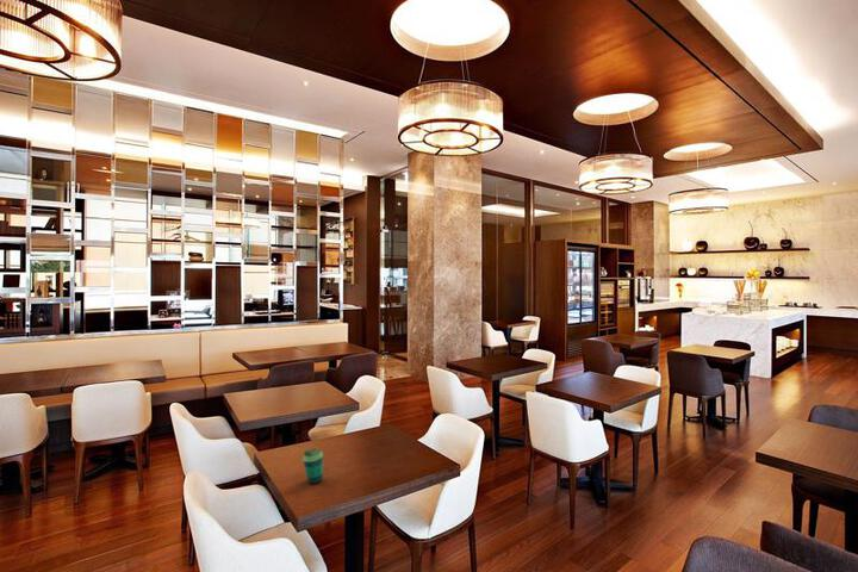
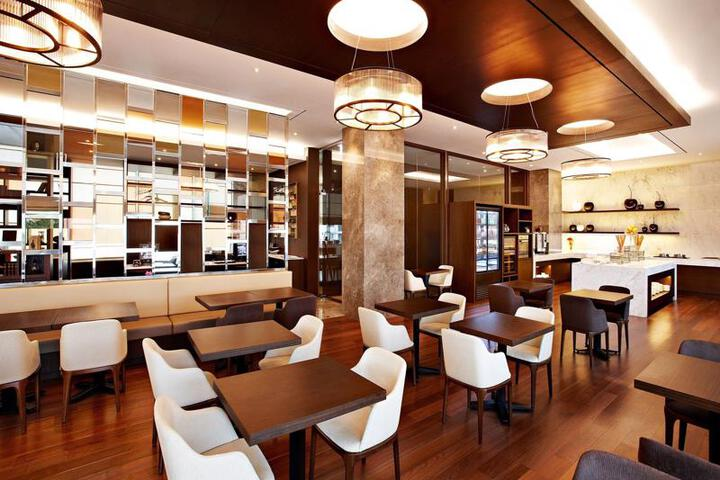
- cup [301,448,324,485]
